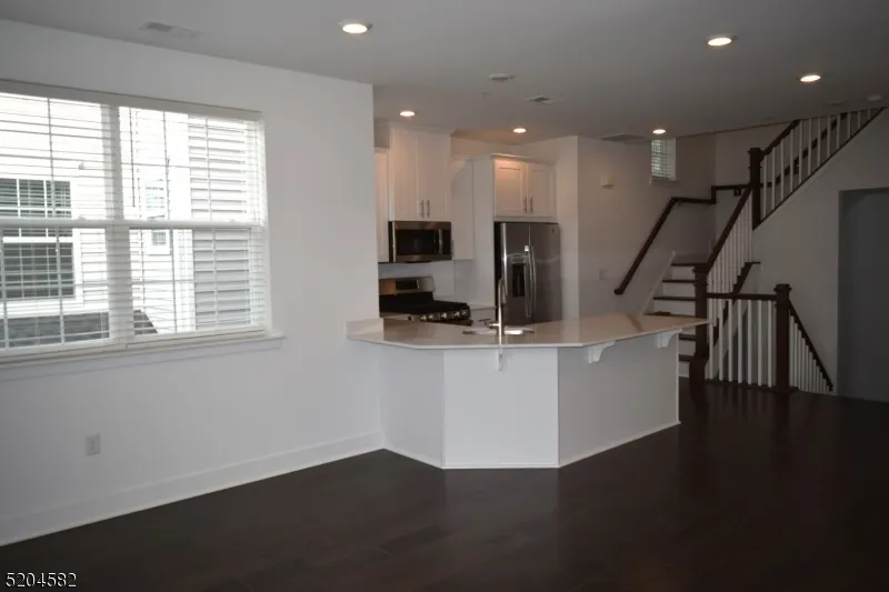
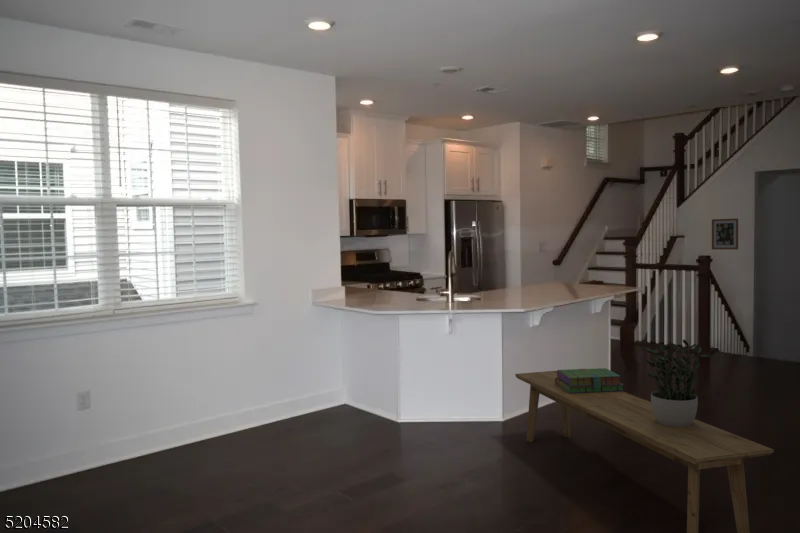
+ potted plant [640,339,712,427]
+ wall art [711,217,739,250]
+ bench [514,370,775,533]
+ stack of books [555,367,625,393]
